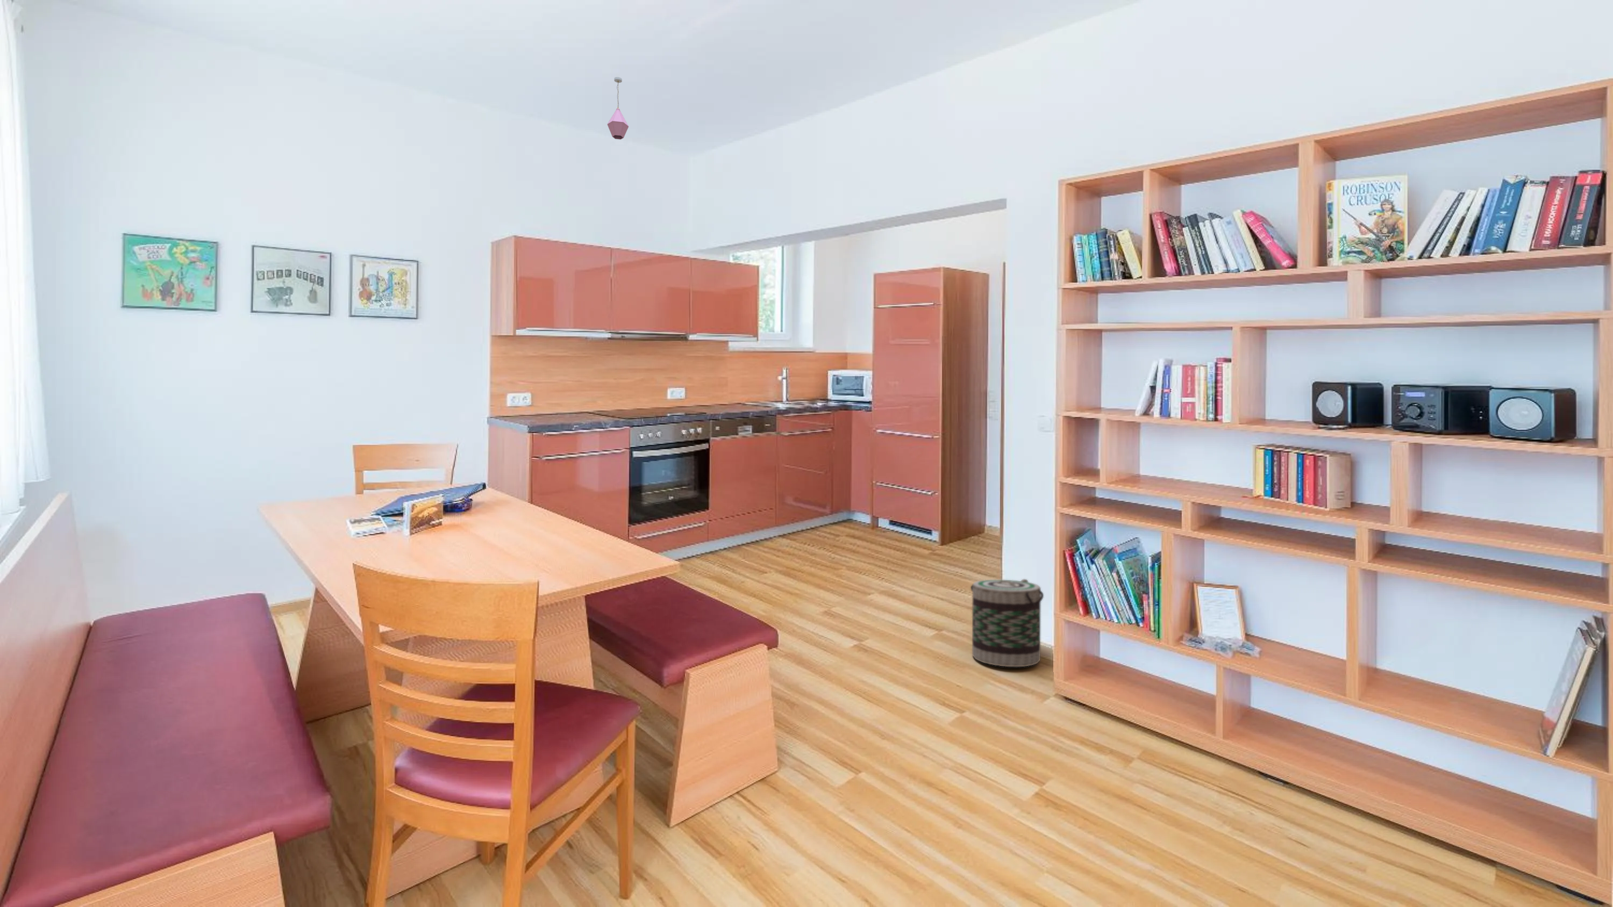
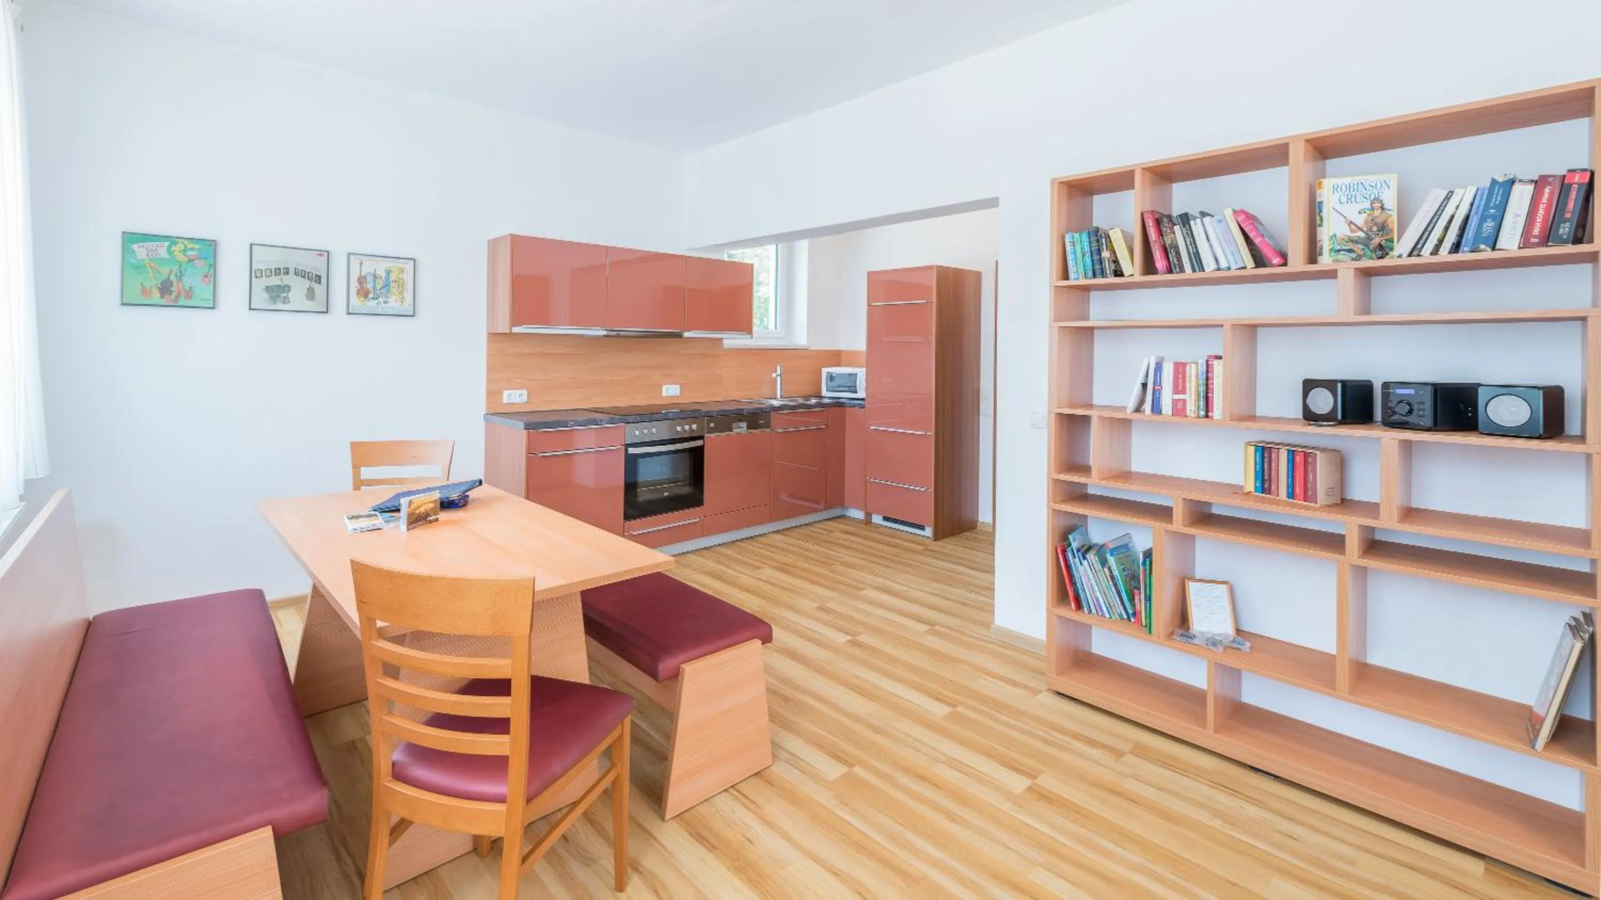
- basket [970,579,1045,668]
- pendant light [607,76,629,140]
